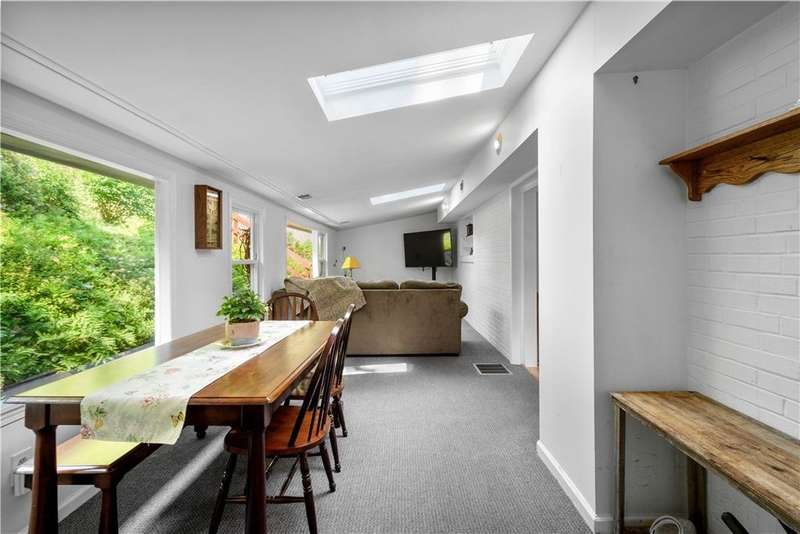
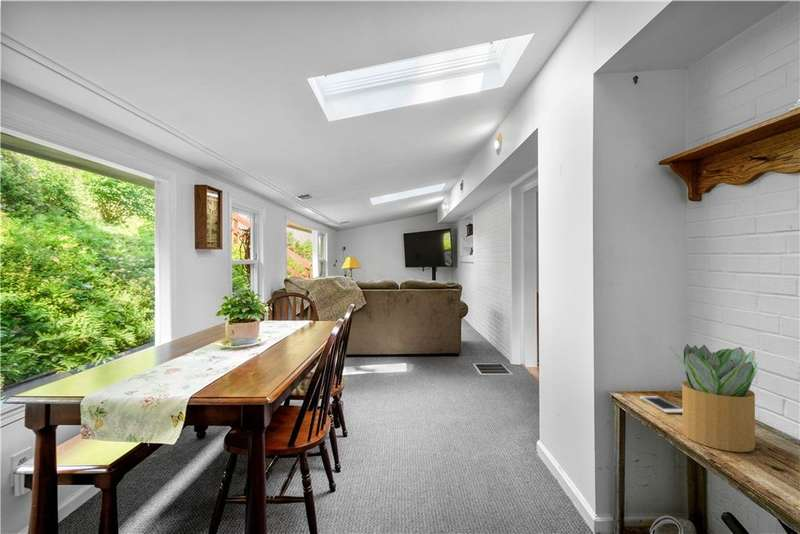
+ potted plant [669,343,758,453]
+ cell phone [639,395,682,414]
